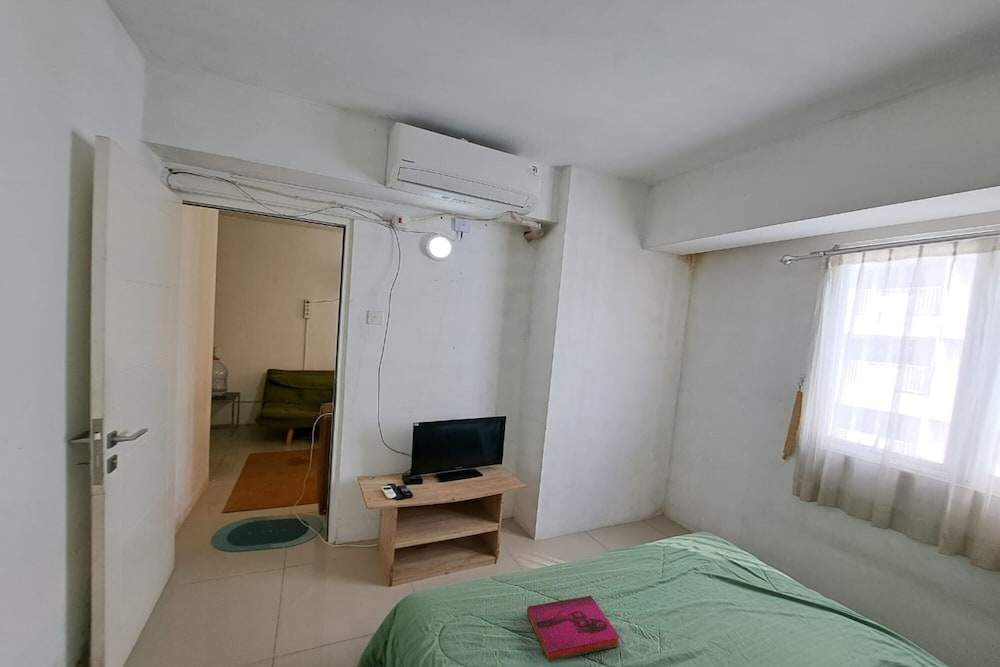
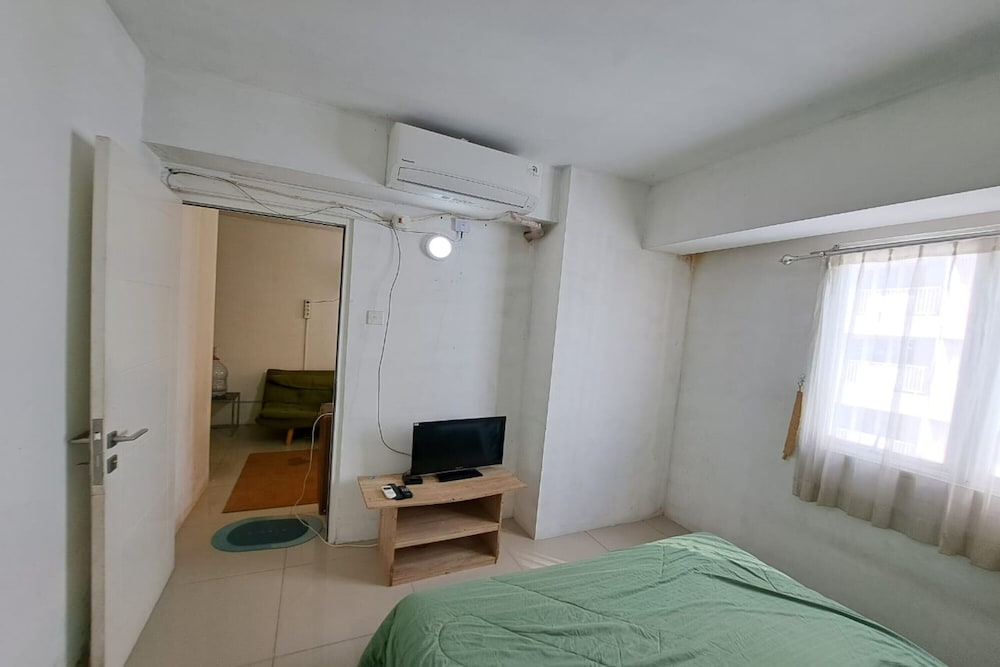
- hardback book [526,595,621,663]
